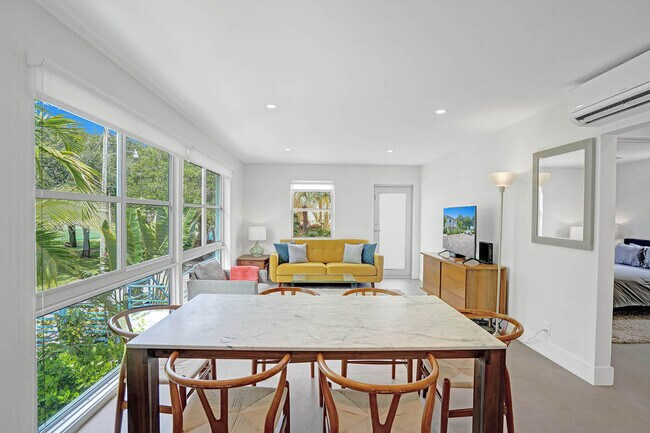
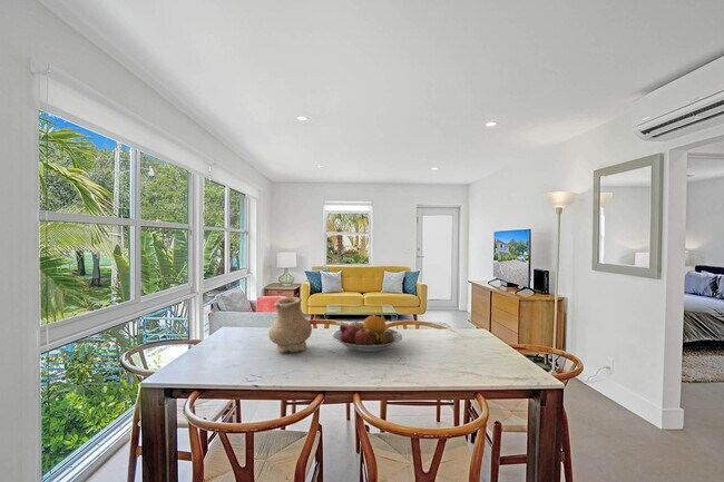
+ vase [267,296,313,354]
+ fruit bowl [331,313,403,354]
